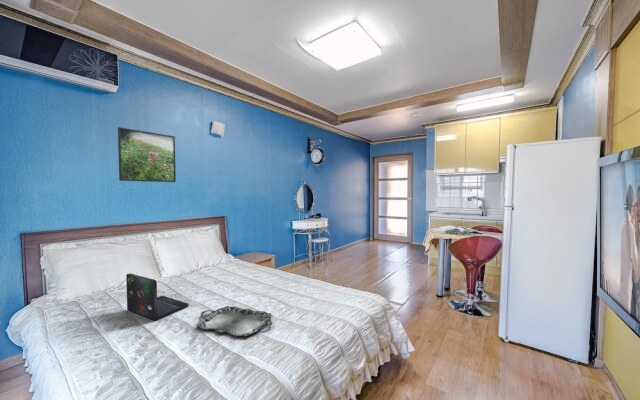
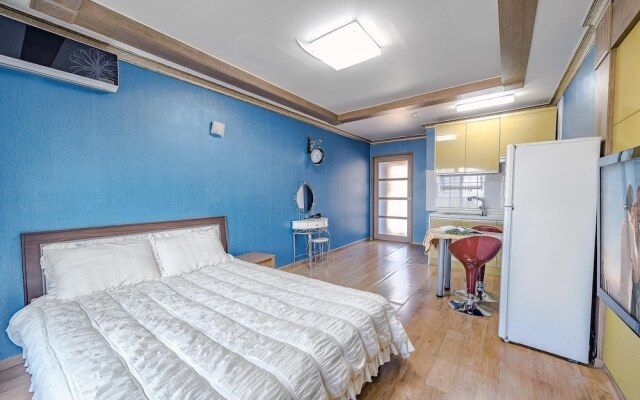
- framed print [117,126,177,183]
- laptop [125,272,189,322]
- serving tray [195,305,273,338]
